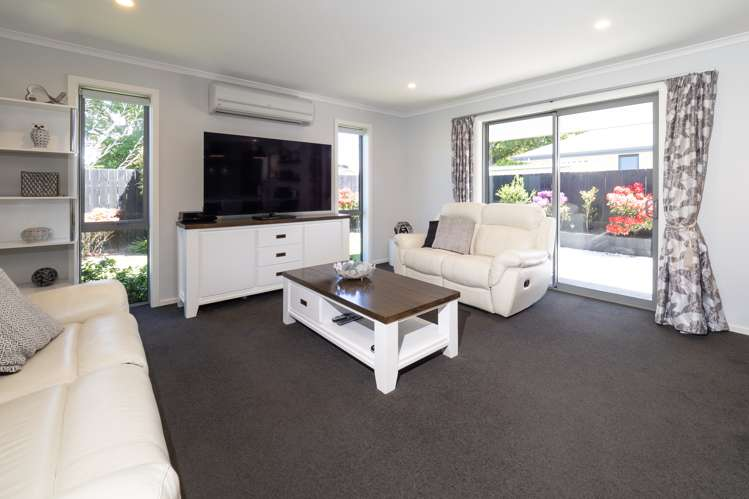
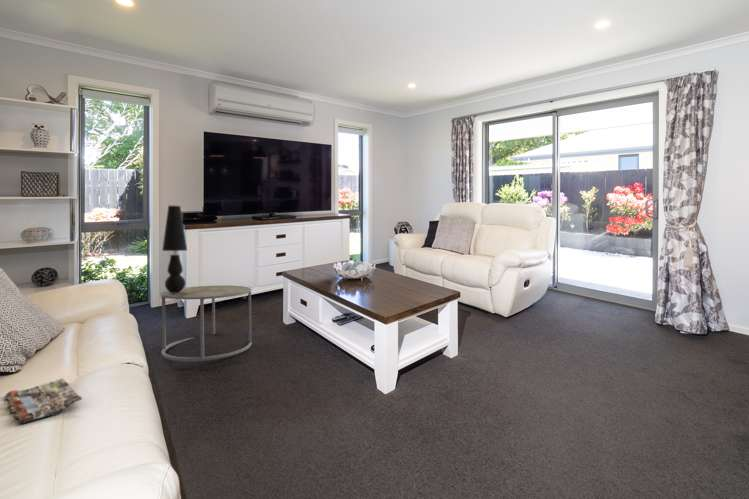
+ table lamp [161,205,188,293]
+ side table [159,284,253,362]
+ magazine [4,377,83,425]
